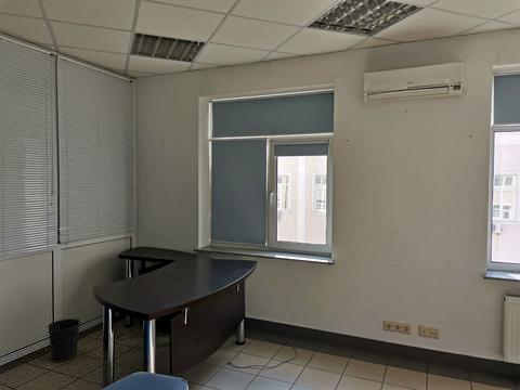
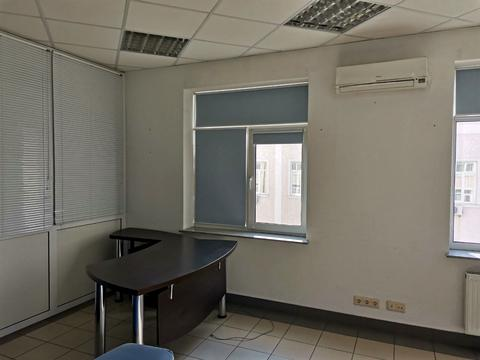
- wastebasket [47,317,81,363]
